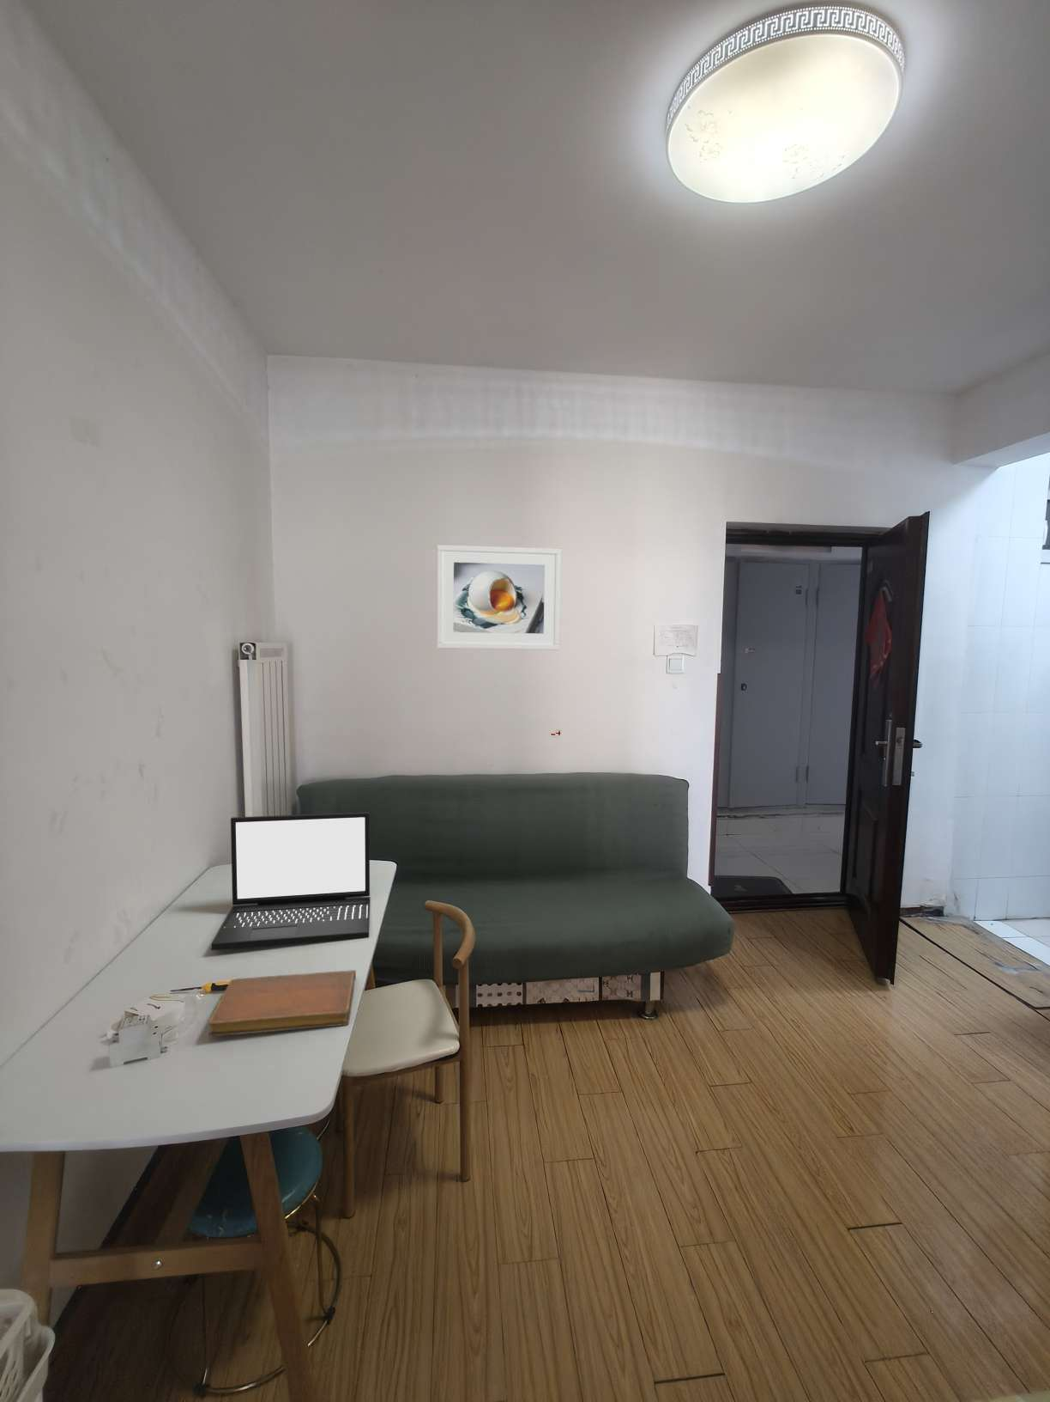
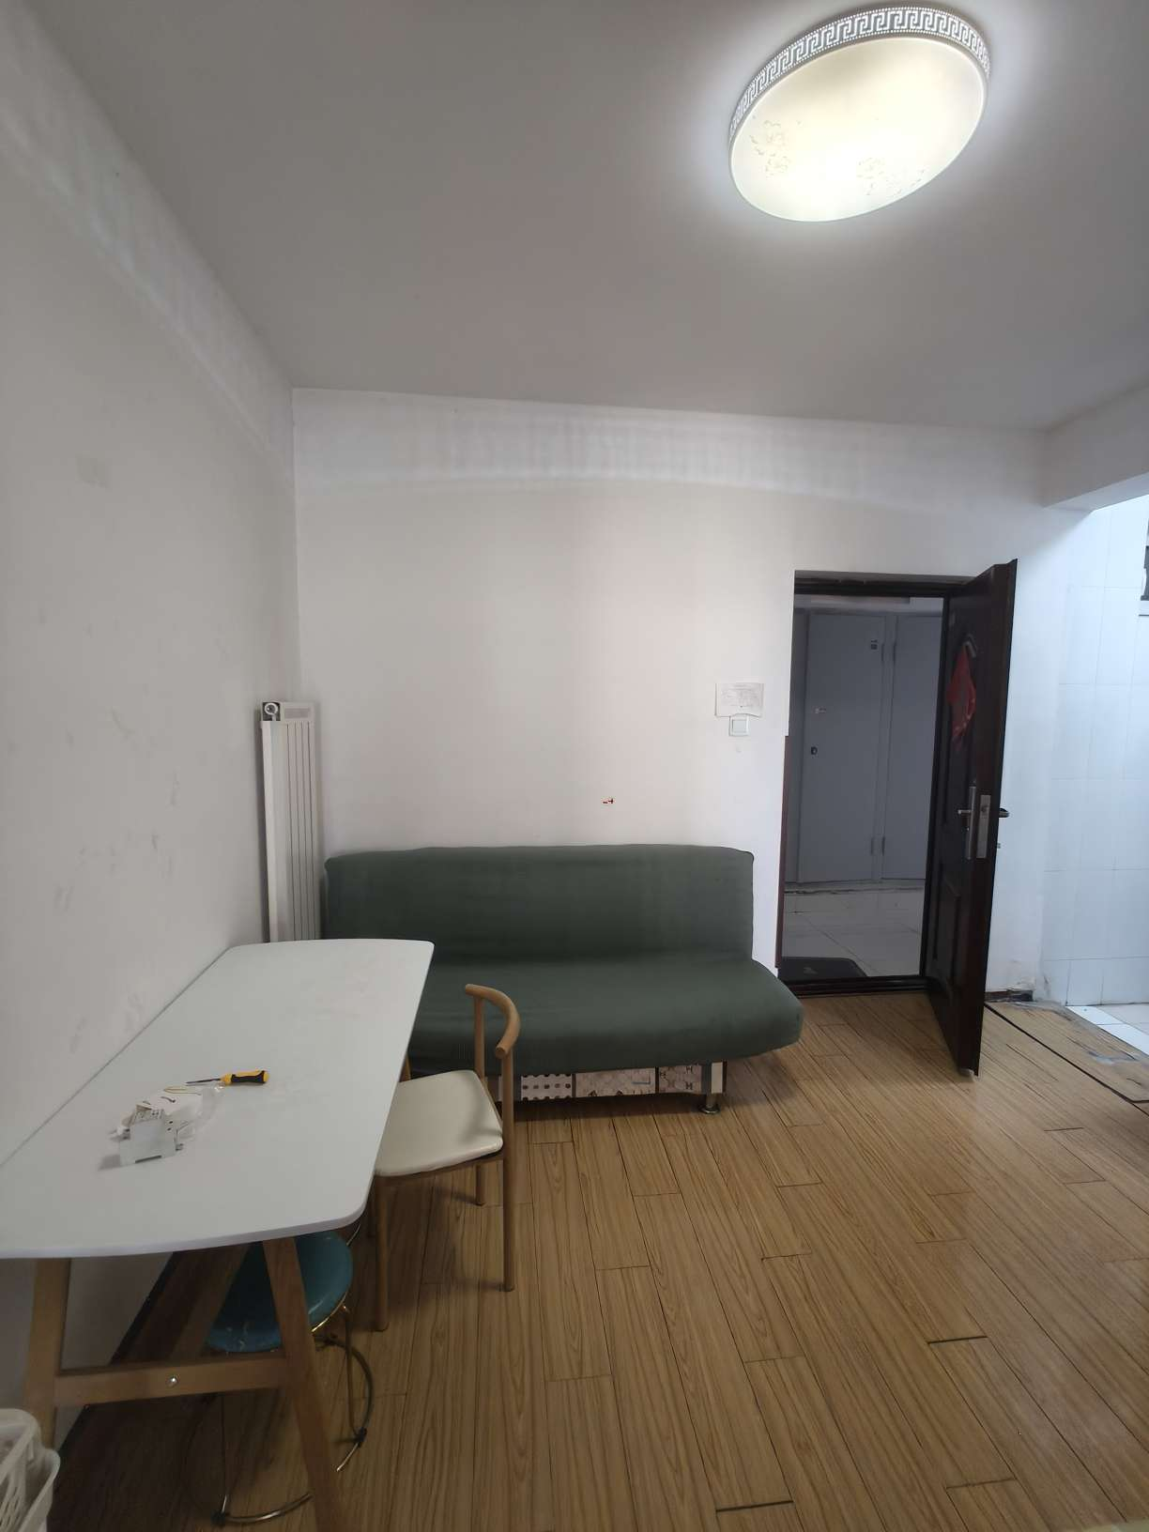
- laptop [211,811,371,950]
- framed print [436,544,561,651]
- notebook [207,969,357,1037]
